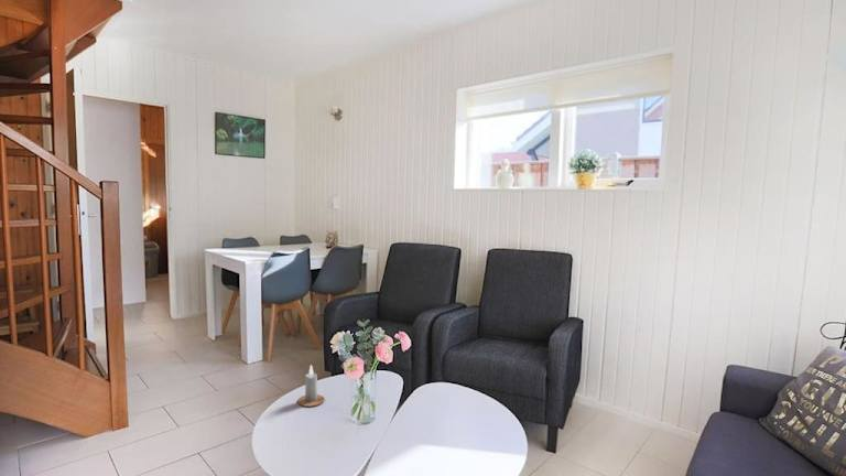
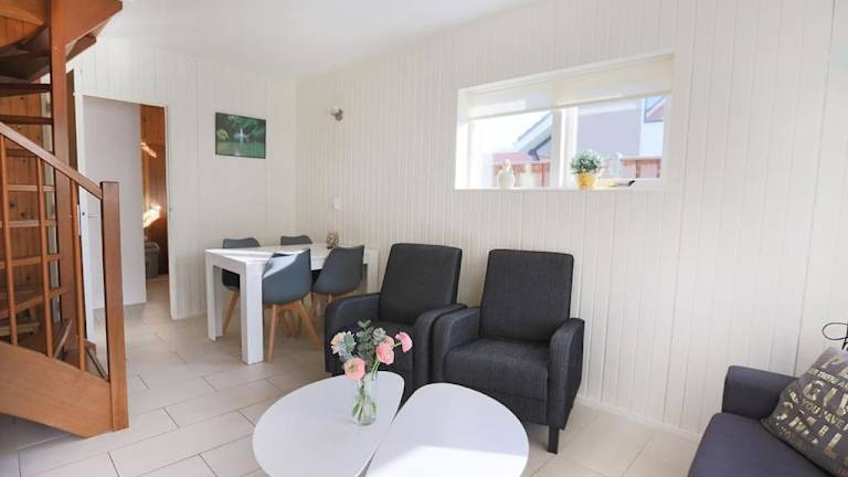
- candle [296,364,326,408]
